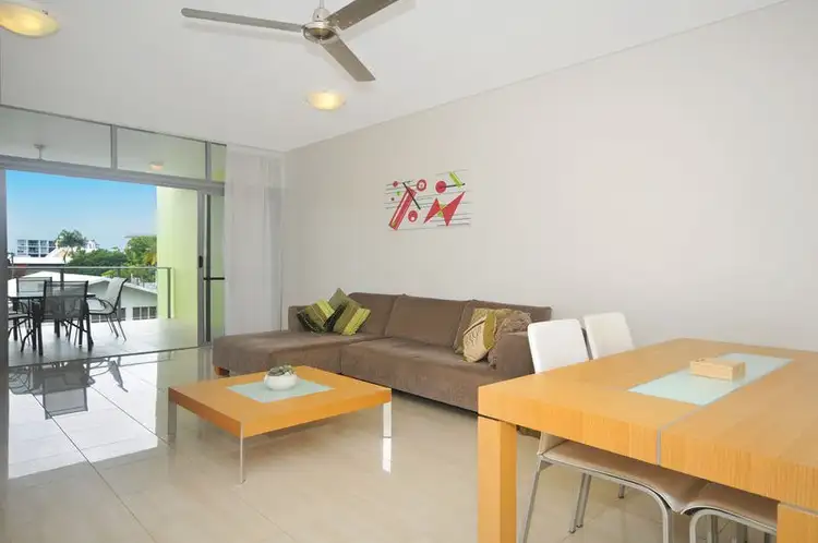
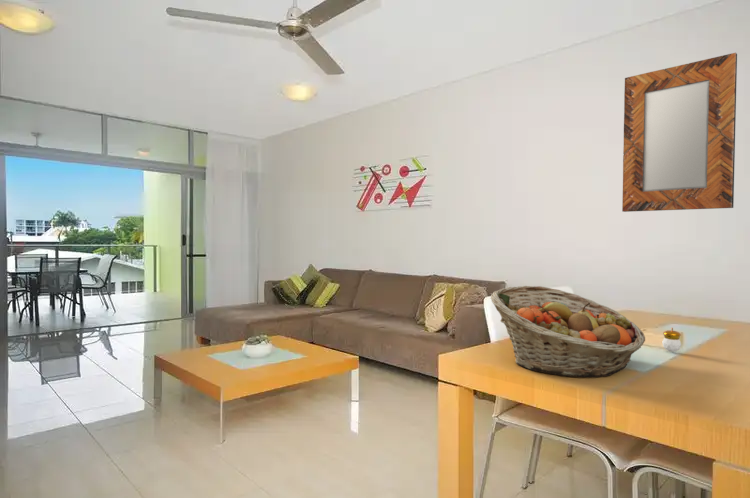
+ candle [661,327,682,353]
+ home mirror [621,52,738,213]
+ fruit basket [490,285,646,378]
